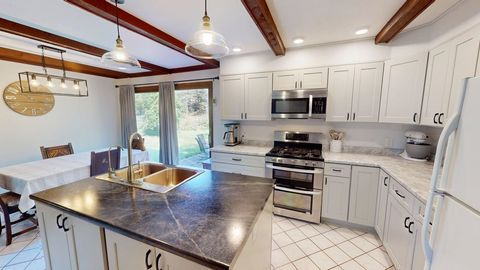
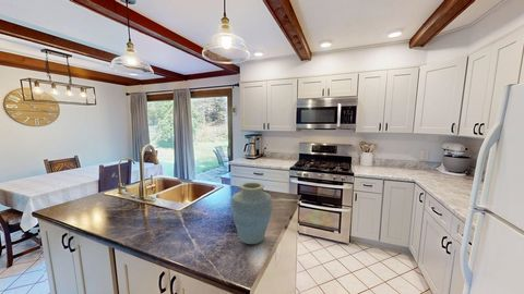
+ vase [230,181,273,245]
